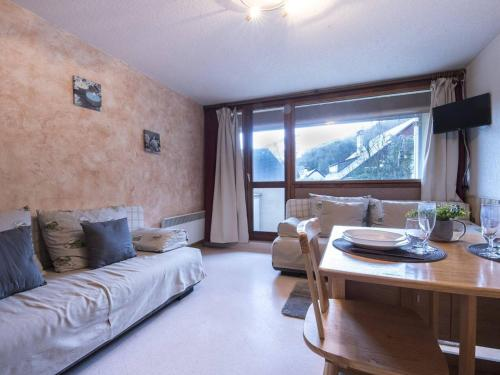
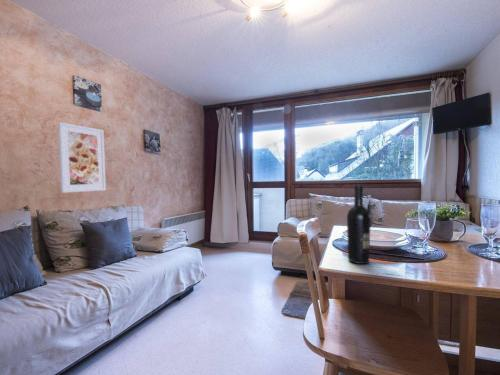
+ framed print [57,121,107,194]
+ wine bottle [346,184,372,265]
